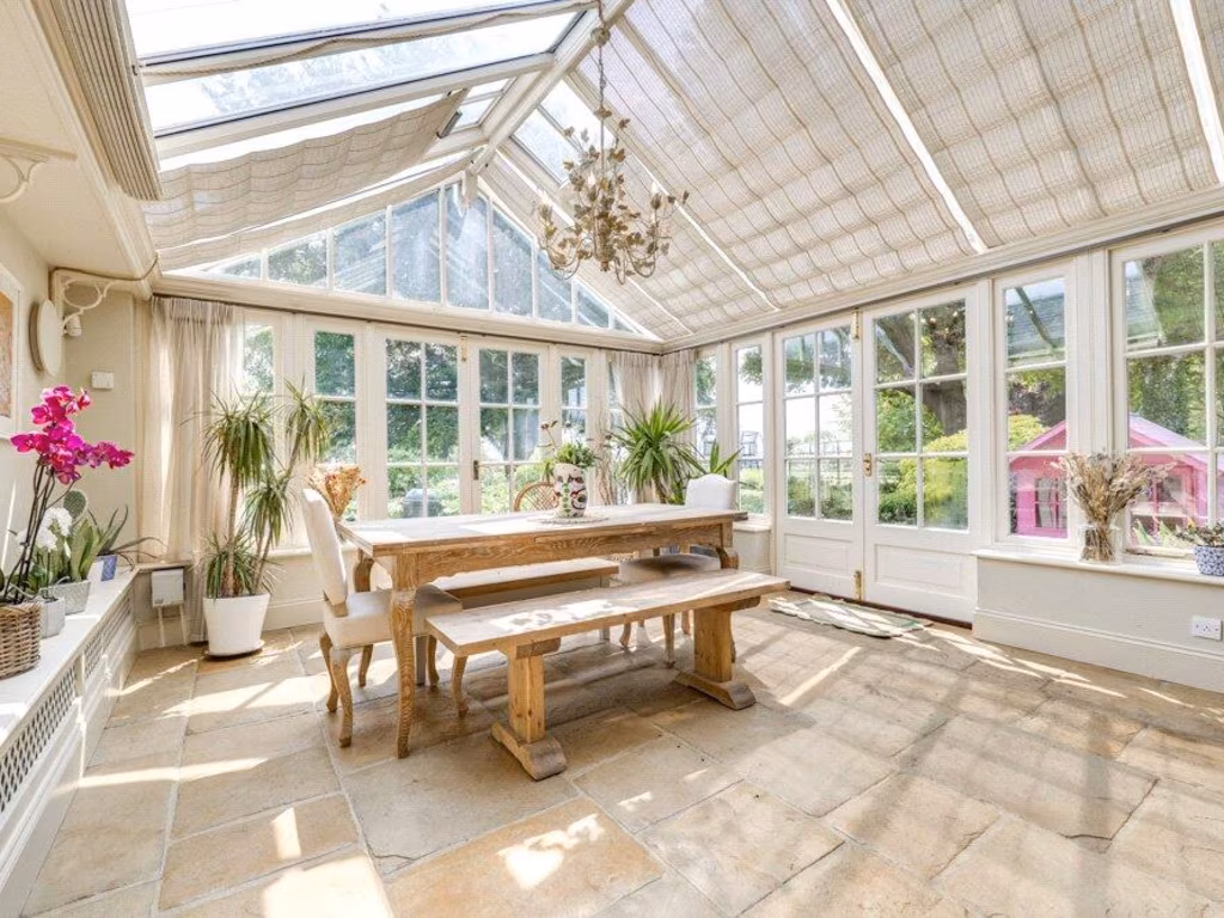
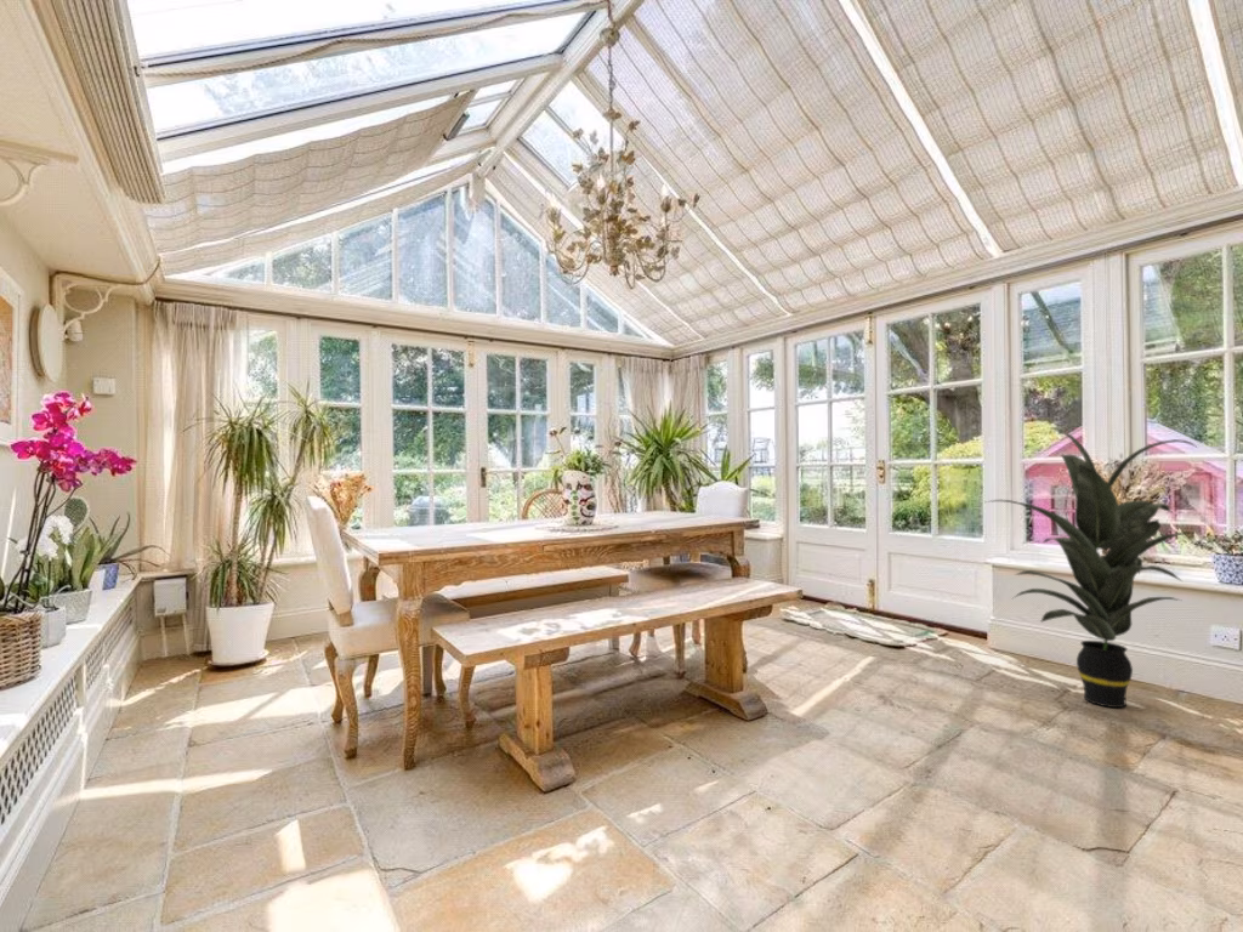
+ indoor plant [986,430,1199,709]
